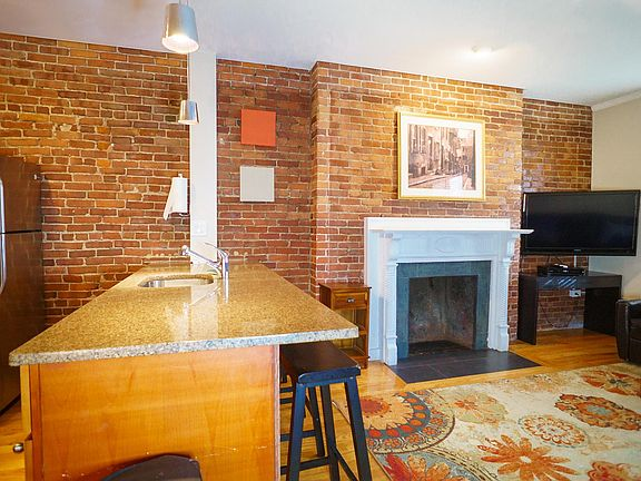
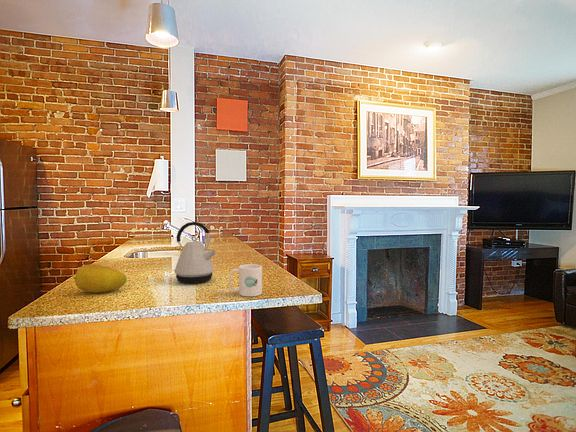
+ fruit [73,263,128,294]
+ kettle [173,221,217,285]
+ mug [228,263,263,297]
